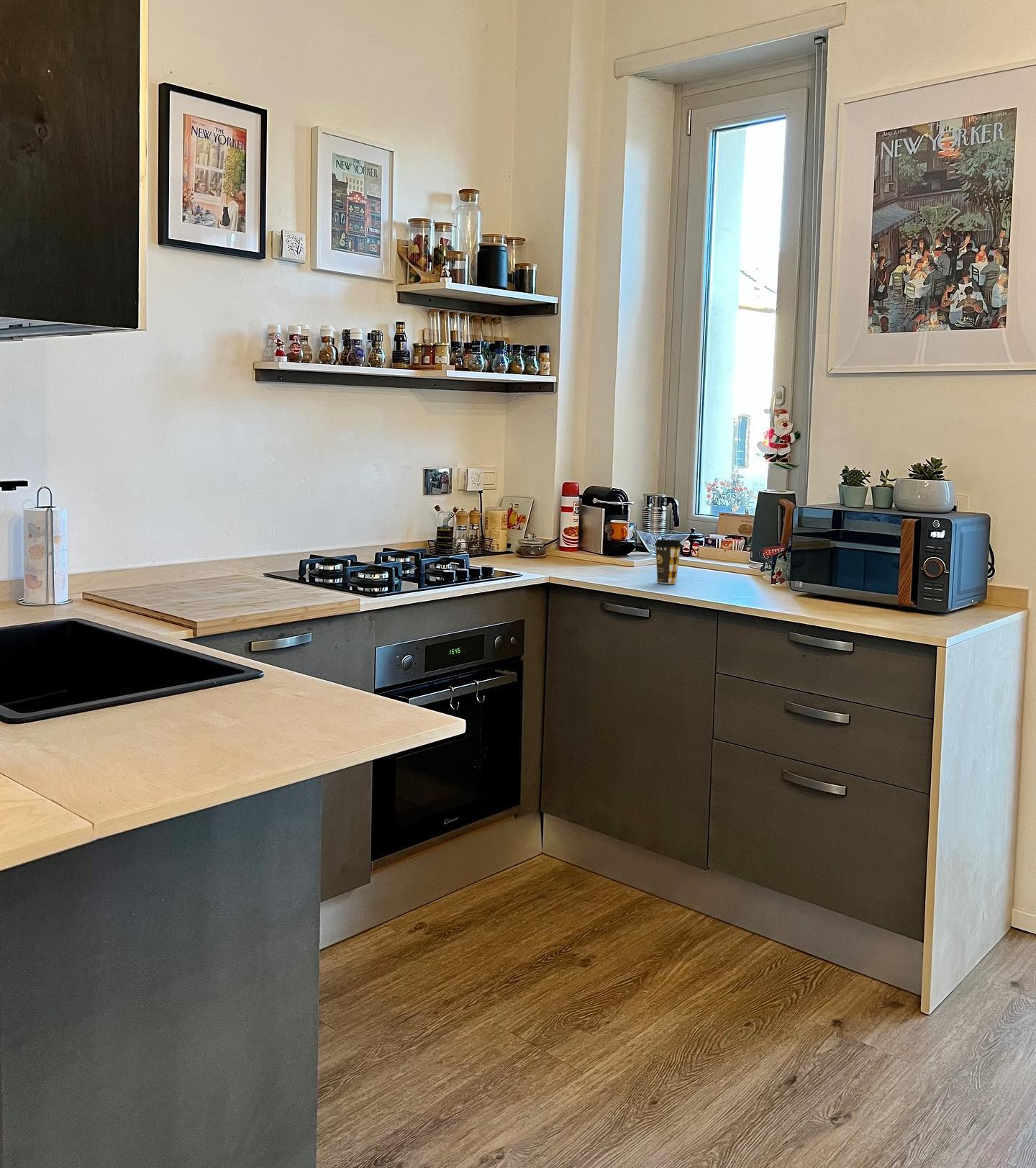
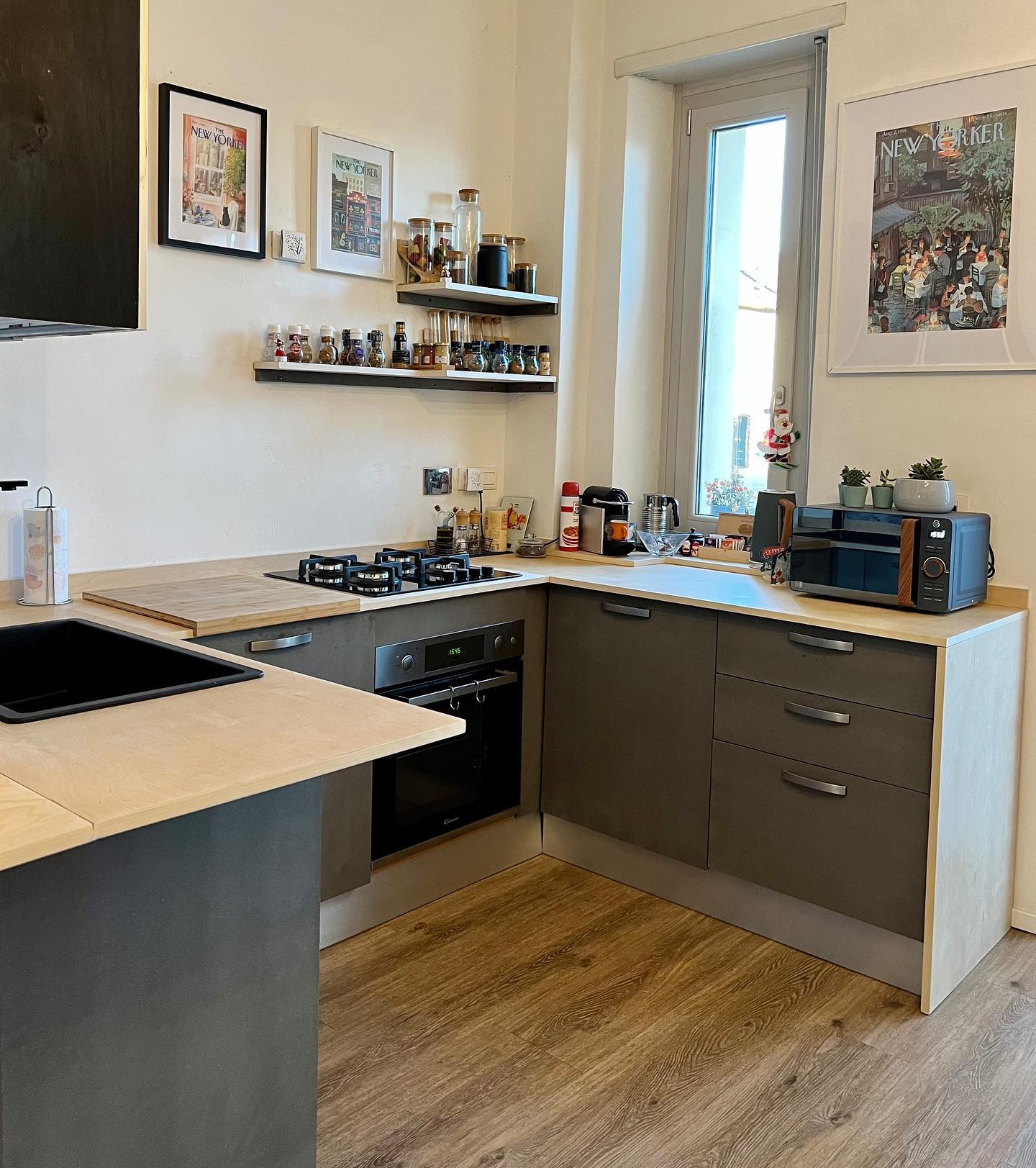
- coffee cup [654,538,683,584]
